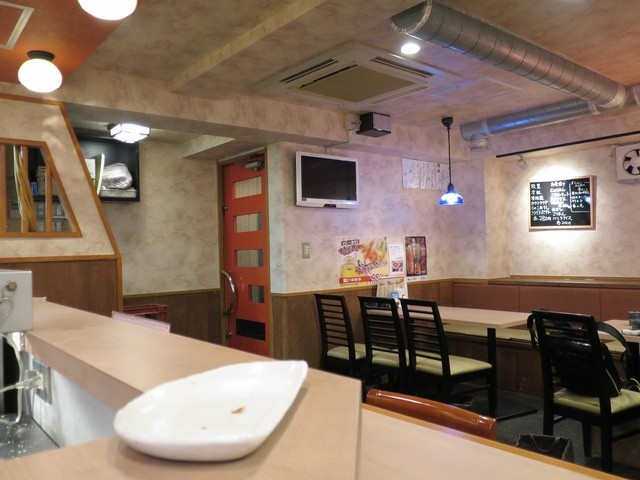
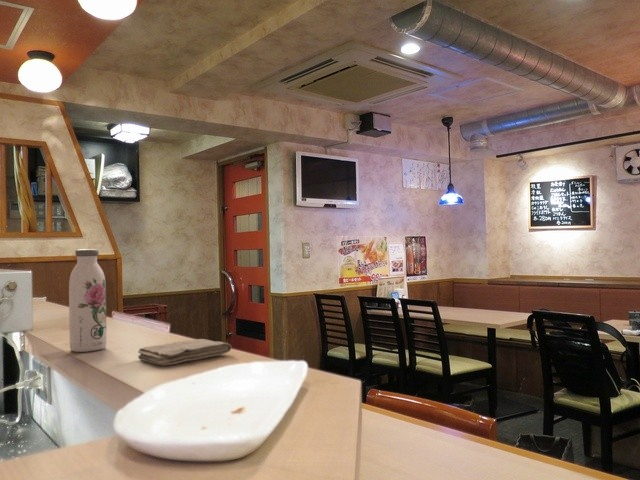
+ water bottle [68,248,107,353]
+ washcloth [137,338,233,366]
